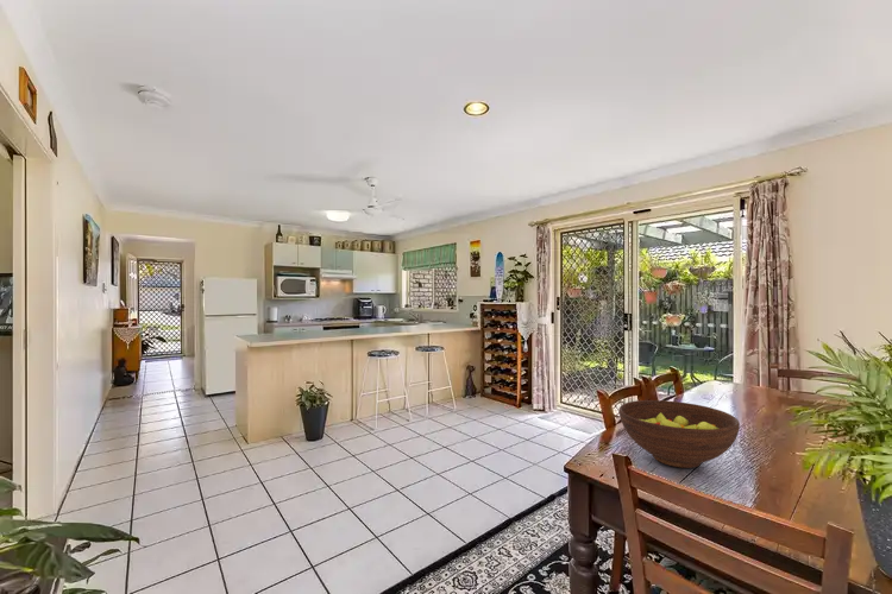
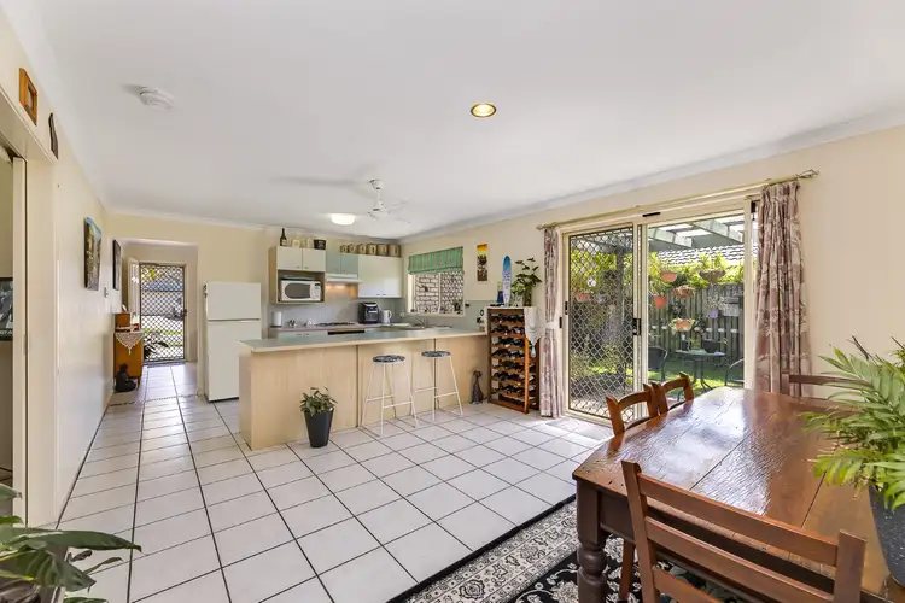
- fruit bowl [618,399,741,469]
